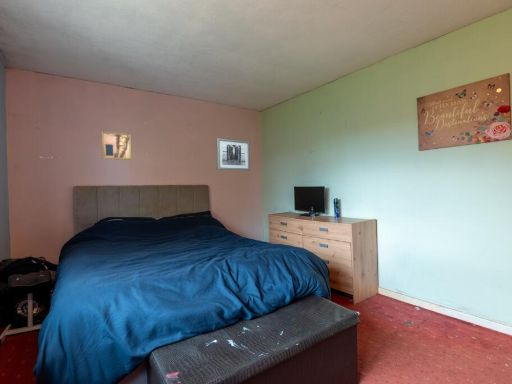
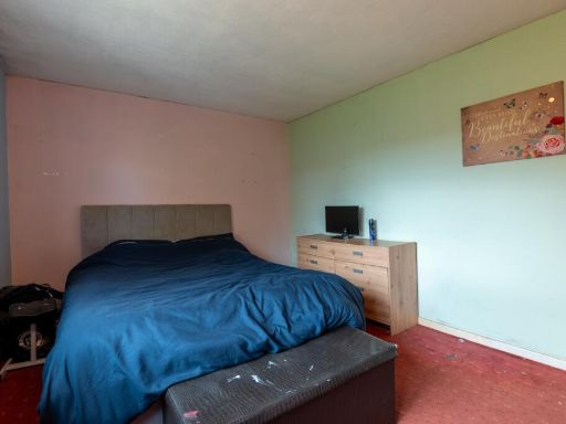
- wall art [216,137,251,172]
- wall art [101,131,132,161]
